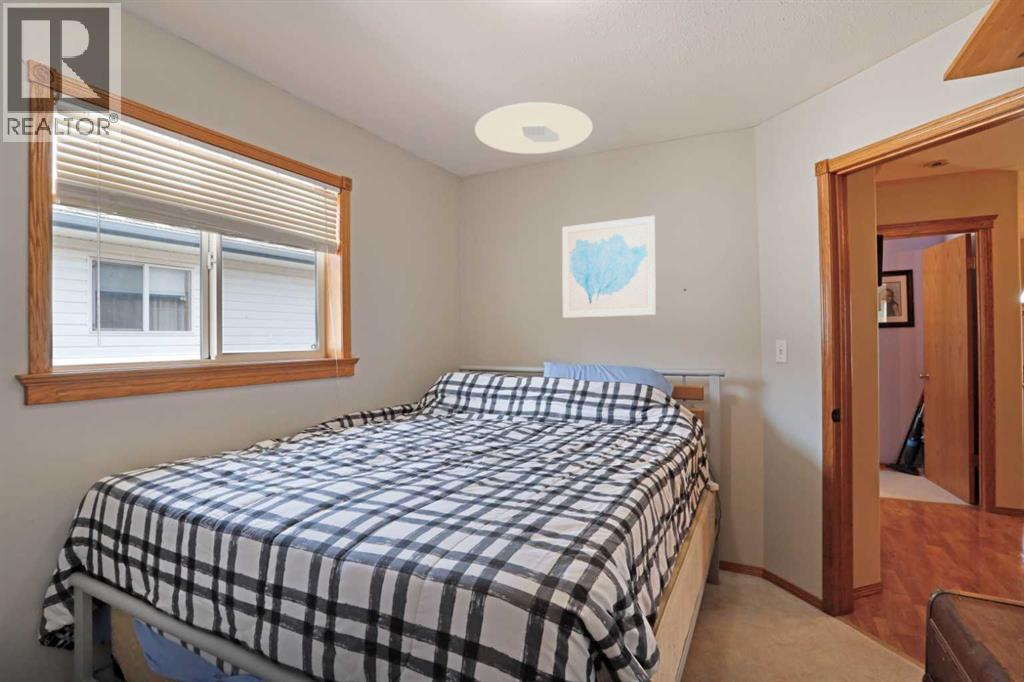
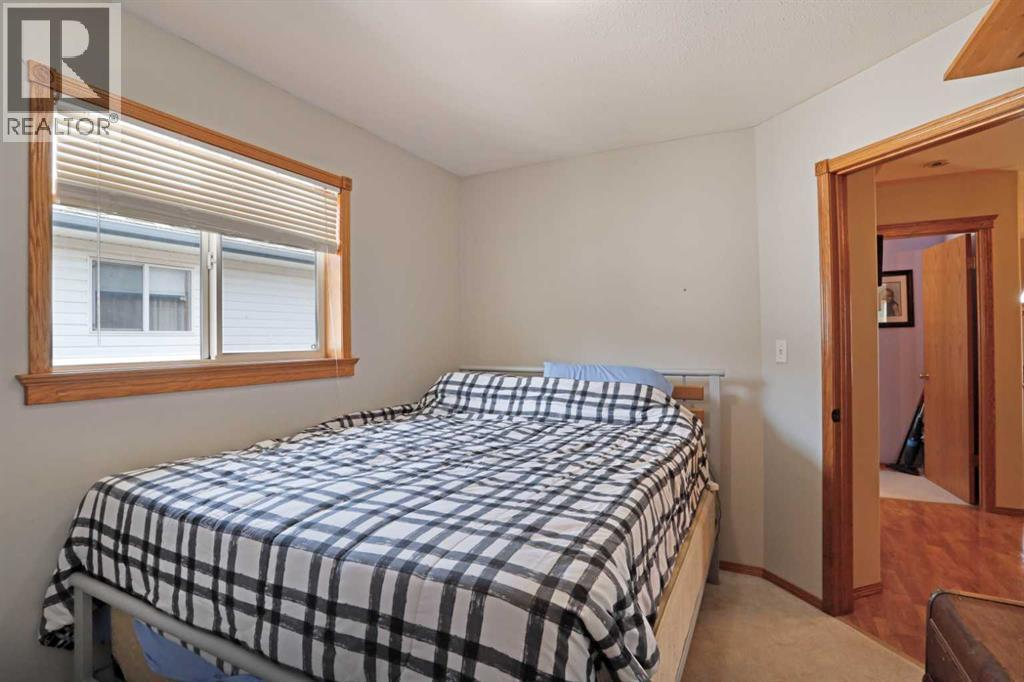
- ceiling light [474,101,594,155]
- wall art [561,215,657,319]
